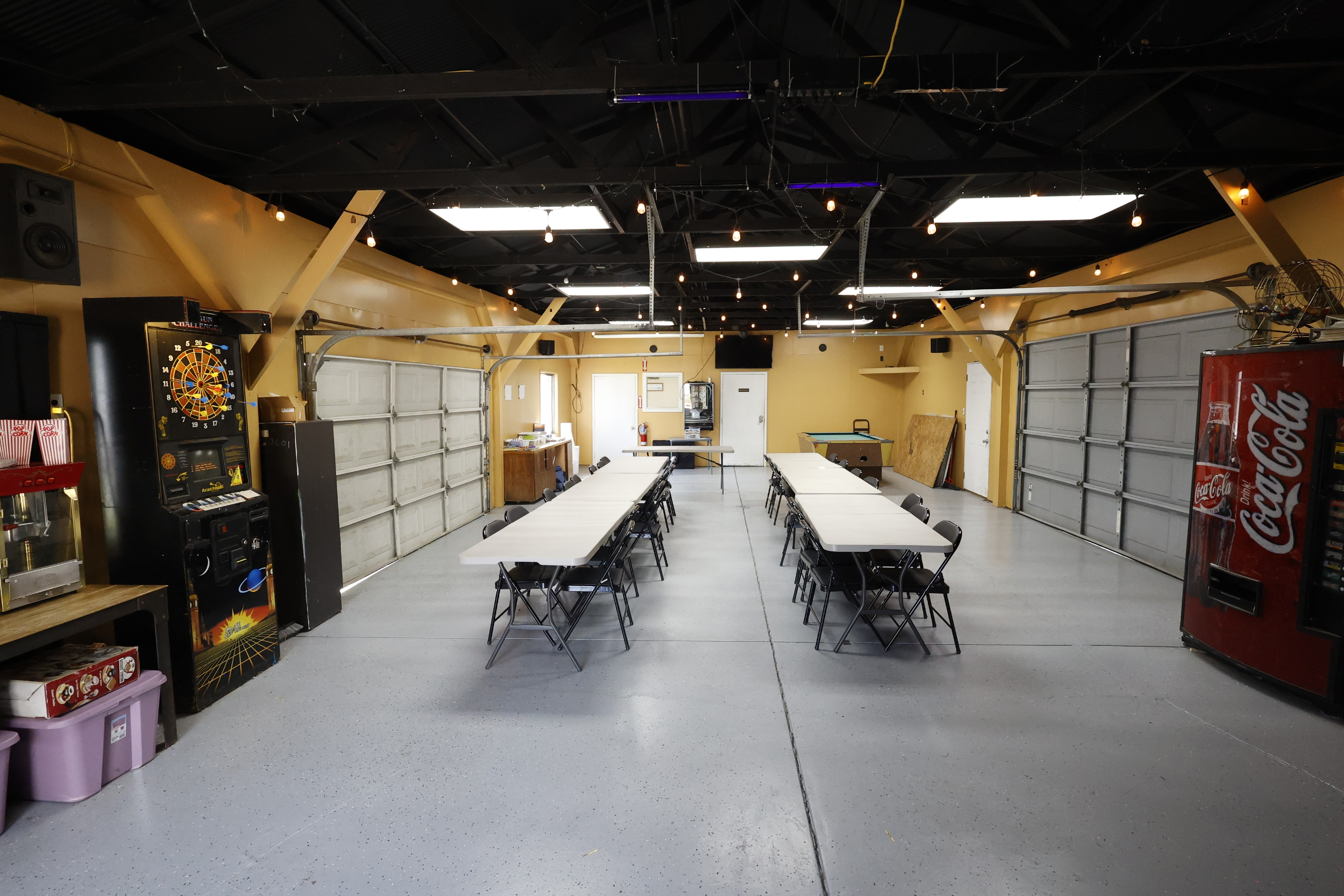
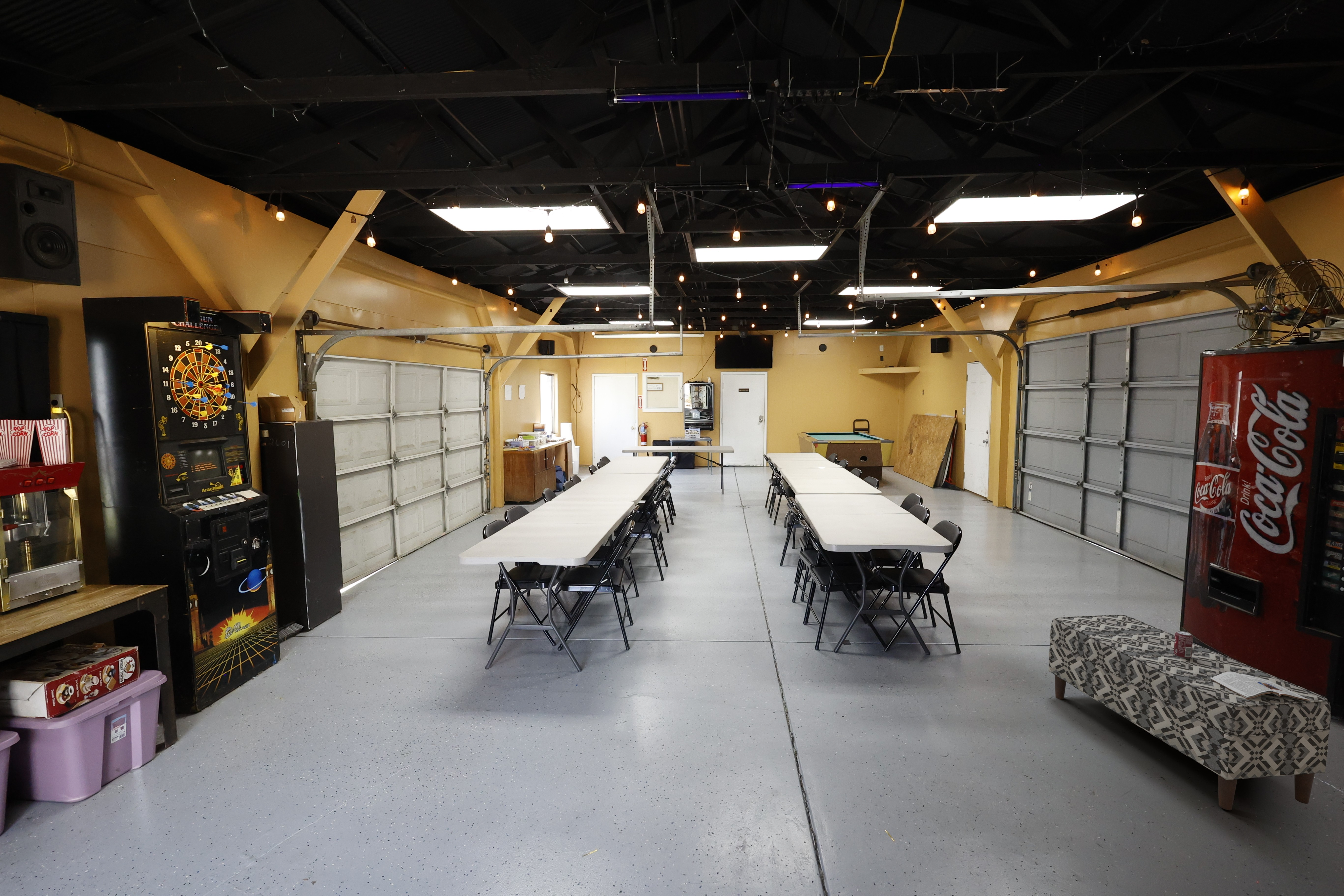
+ magazine [1210,672,1309,701]
+ bench [1048,615,1332,811]
+ soda can [1174,631,1193,659]
